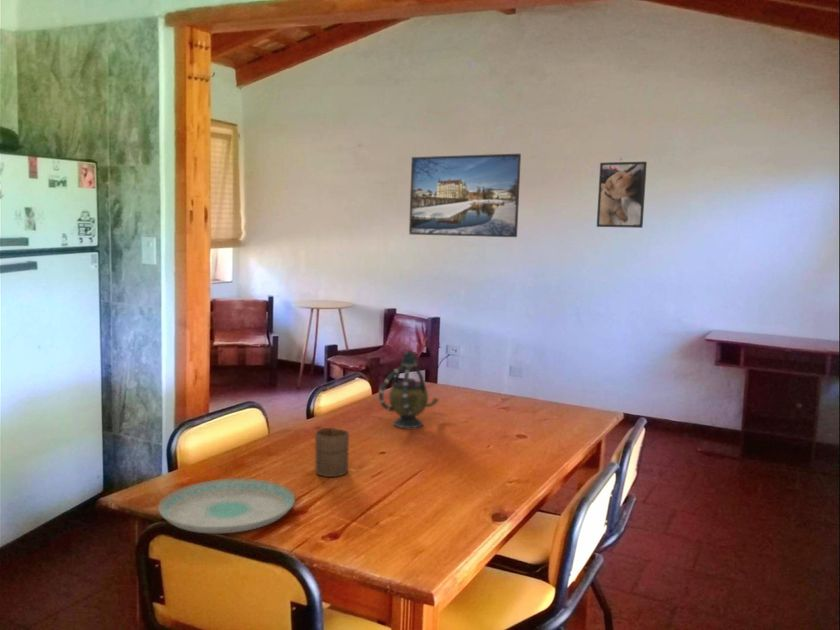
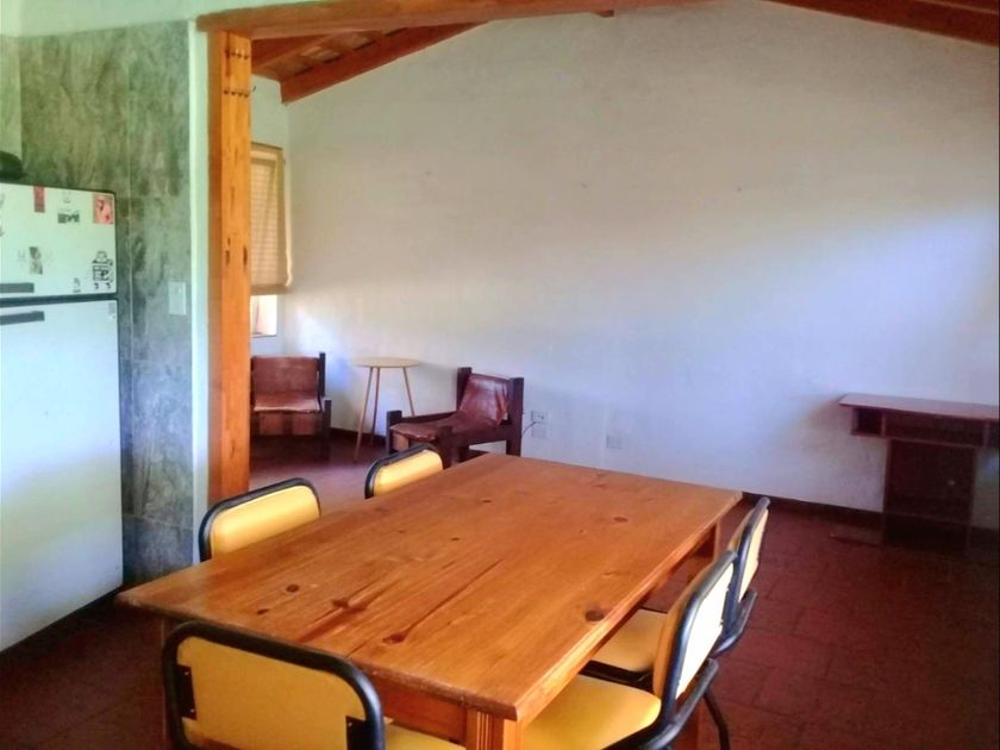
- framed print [408,153,522,238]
- cup [314,427,350,478]
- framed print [596,161,648,229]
- teapot [378,349,440,429]
- plate [157,478,296,534]
